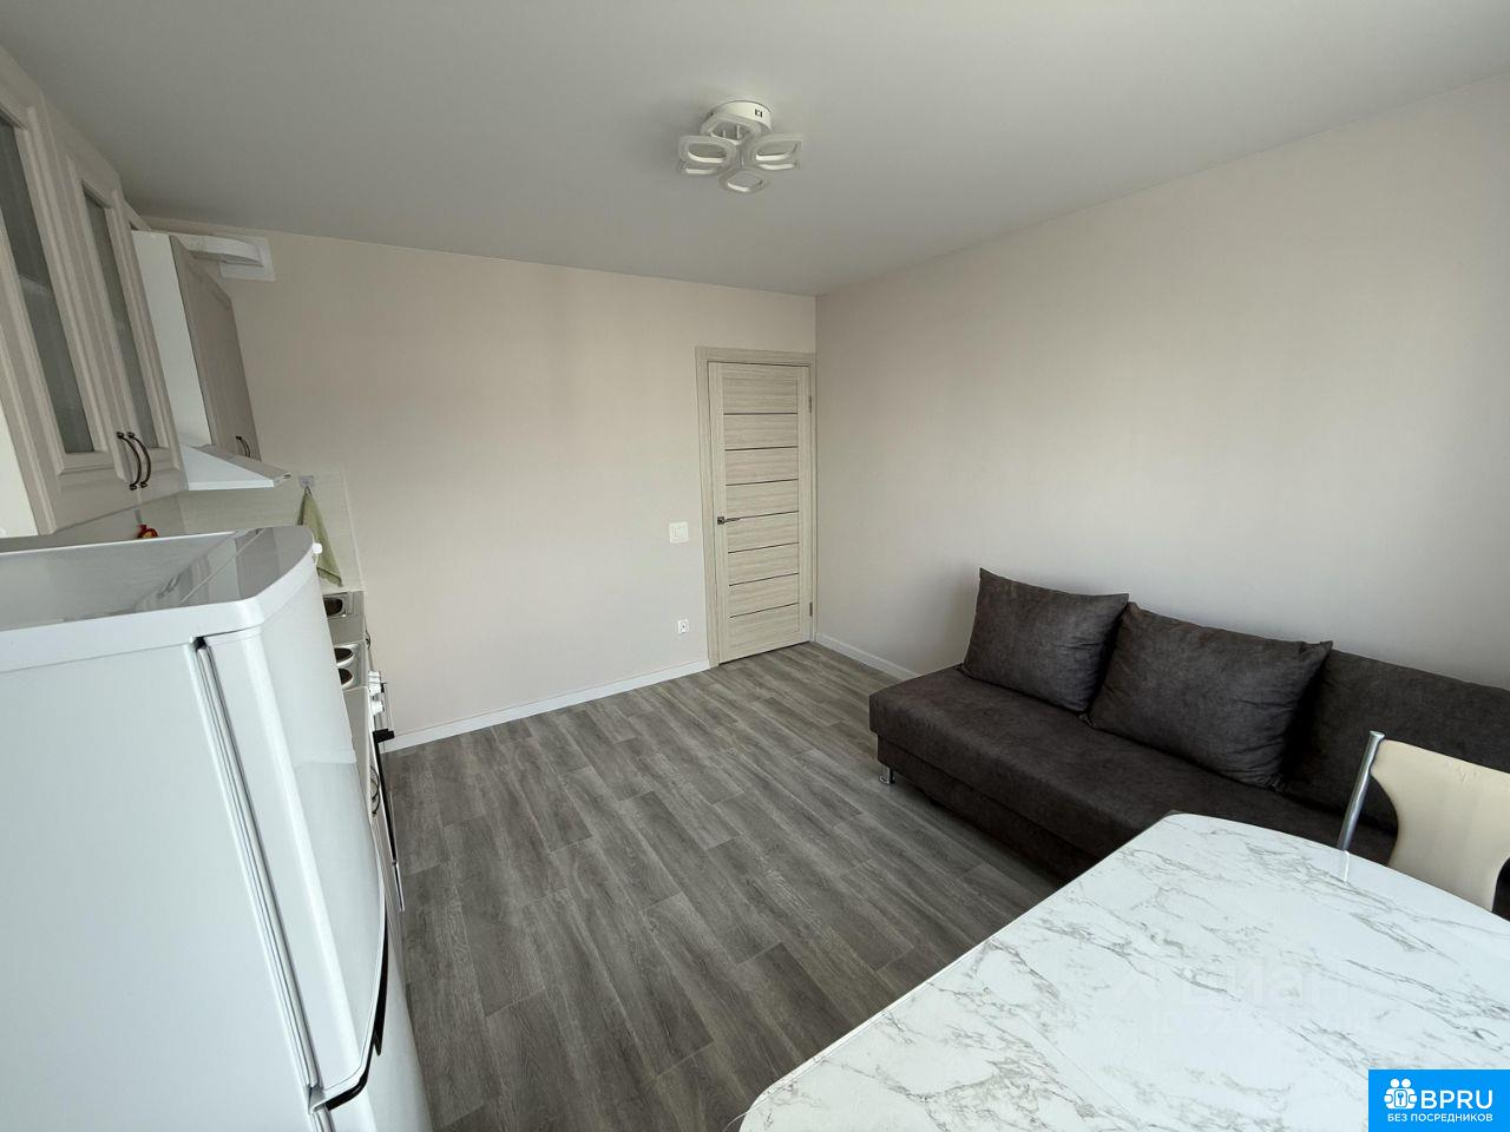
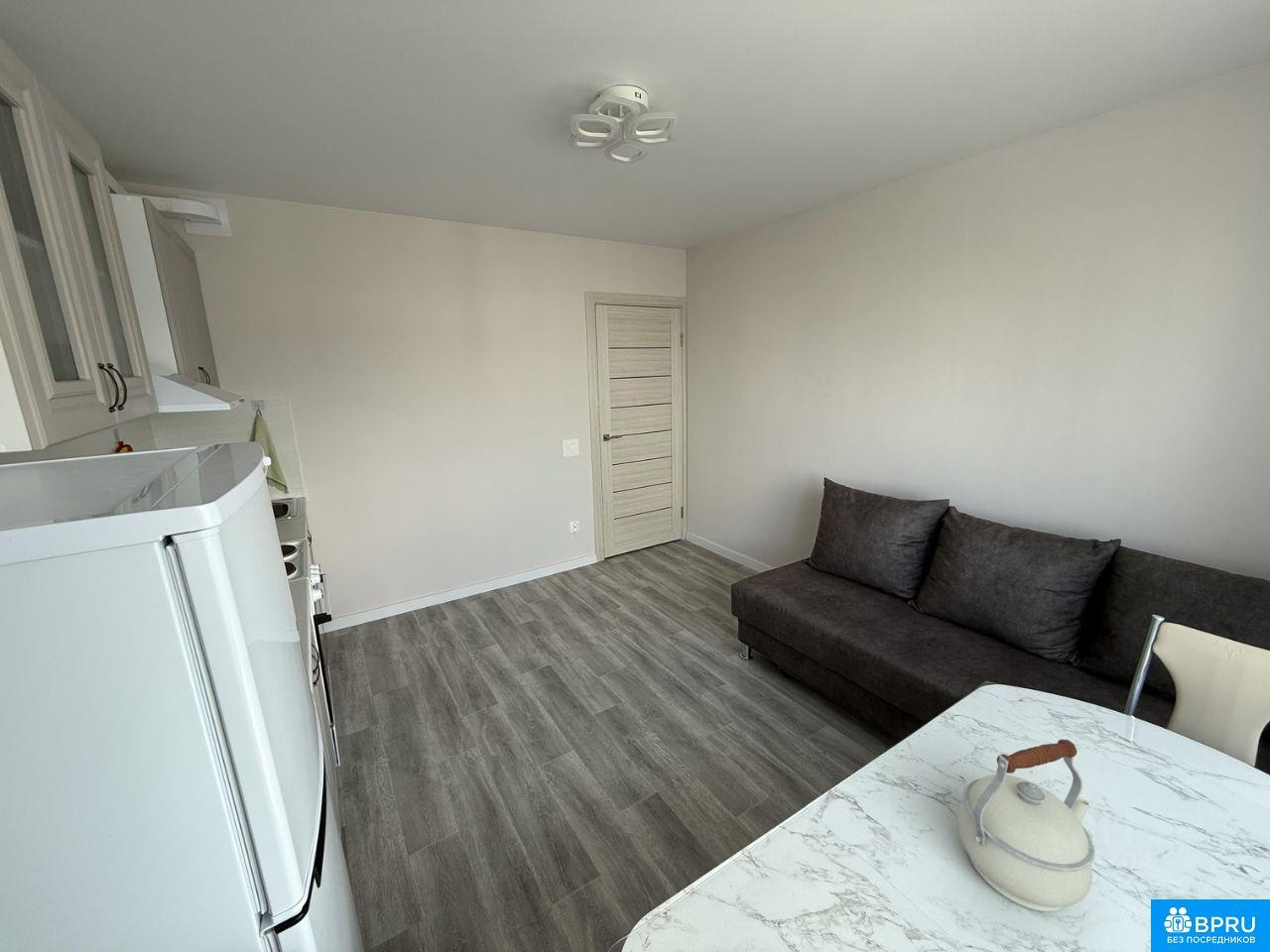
+ kettle [956,738,1095,912]
